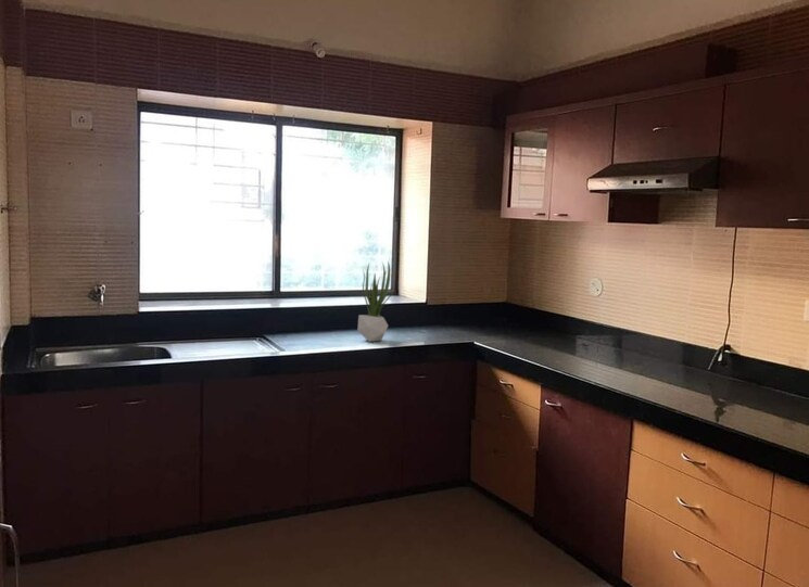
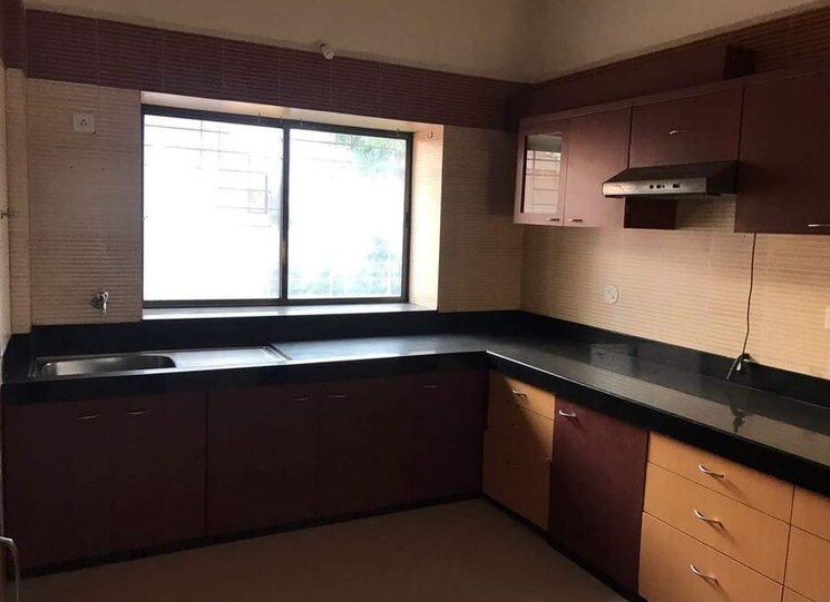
- potted plant [356,260,395,343]
